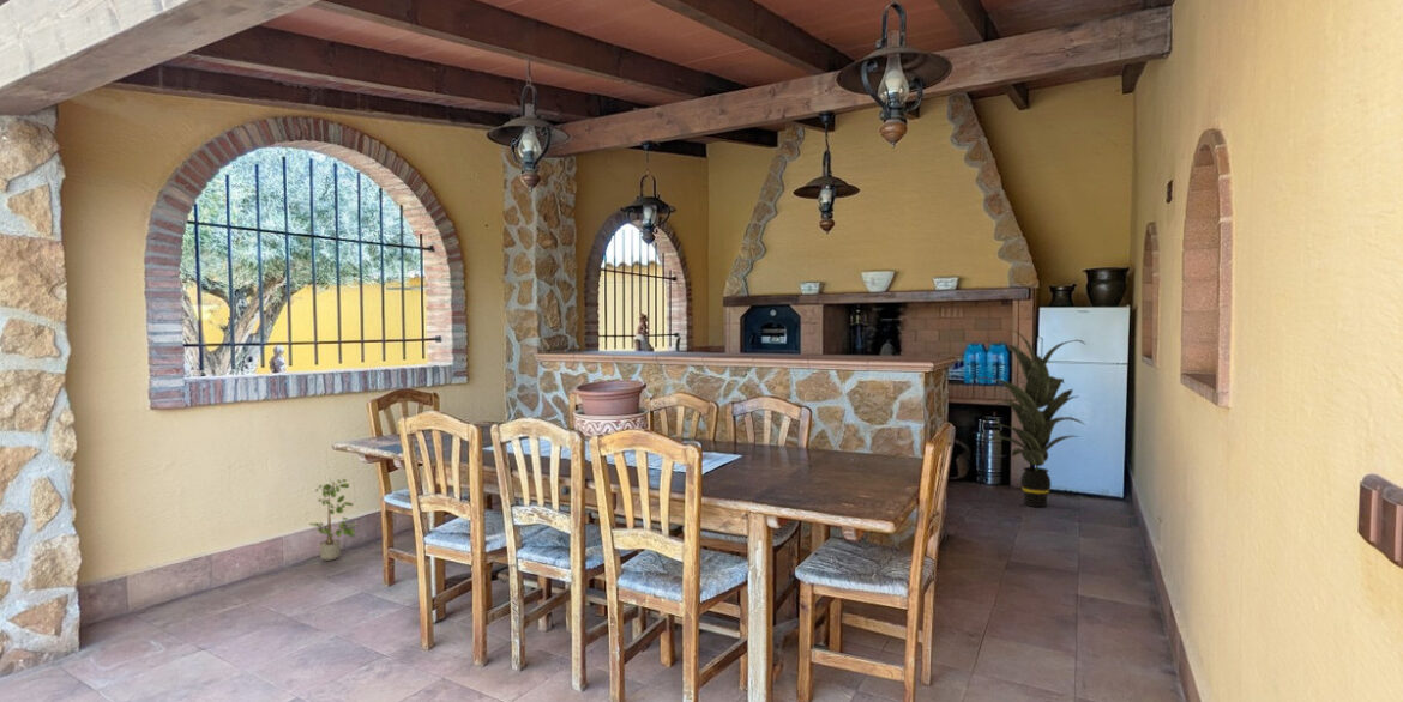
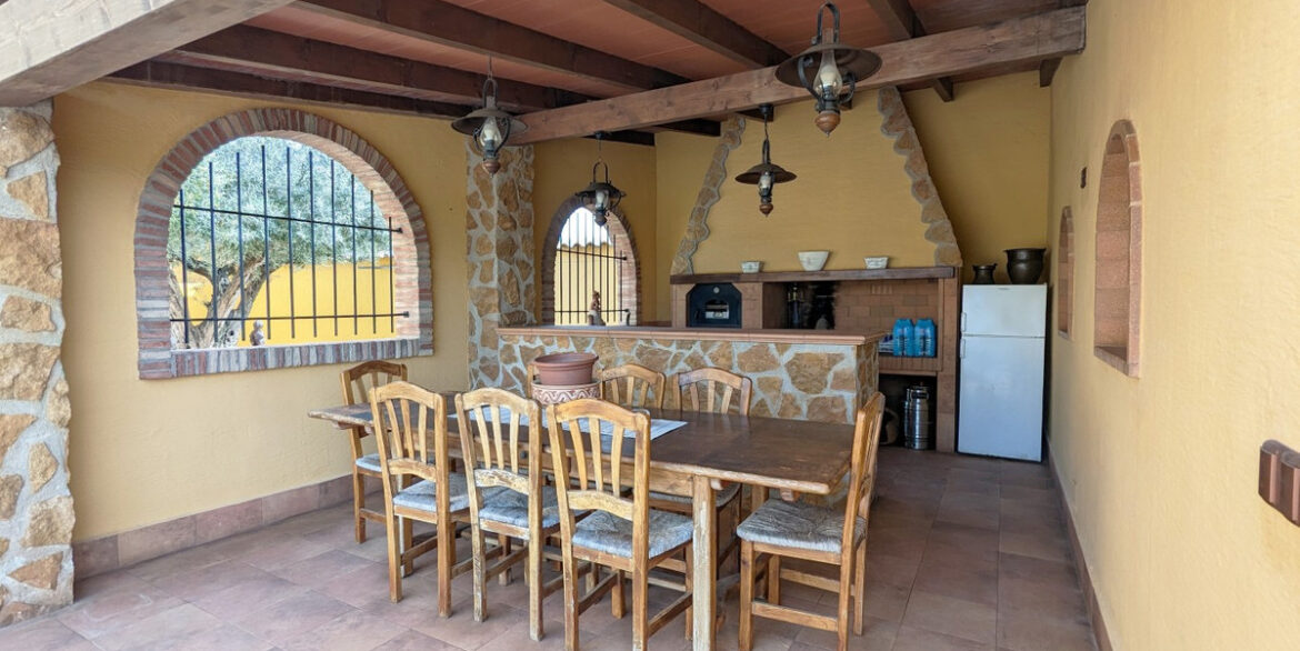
- indoor plant [974,329,1088,508]
- potted plant [307,478,359,562]
